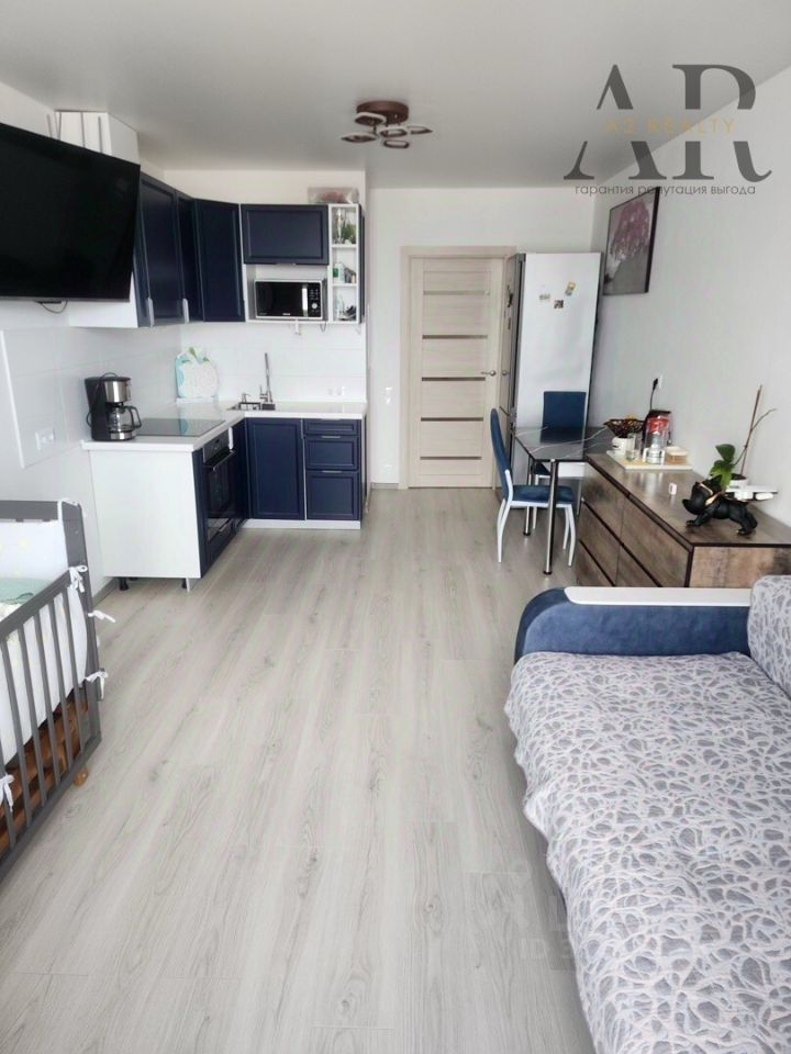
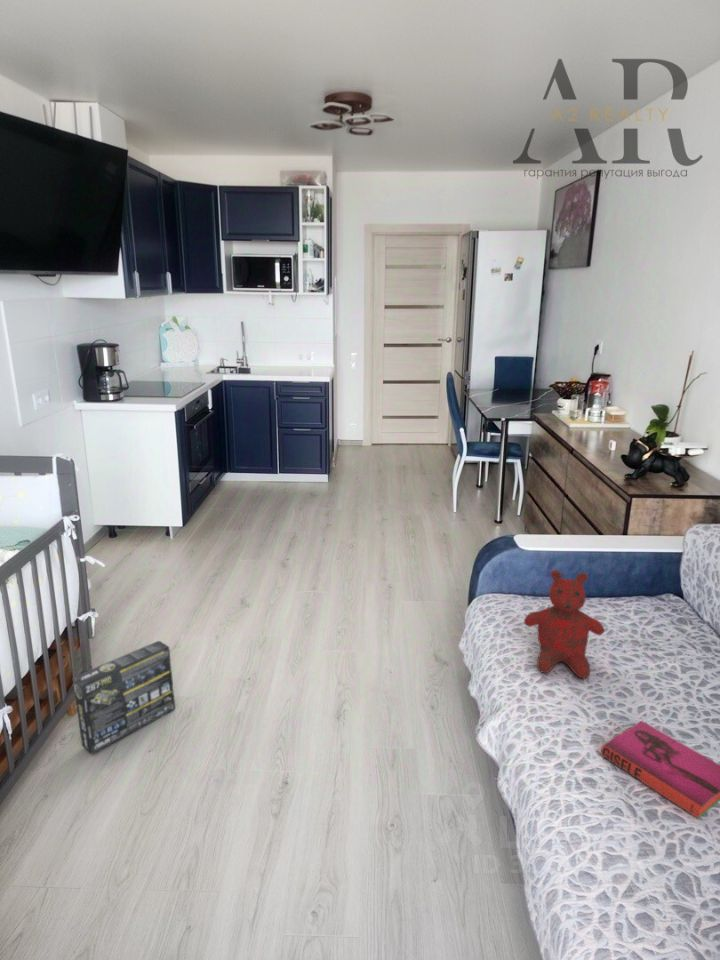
+ box [72,640,176,755]
+ teddy bear [523,569,605,680]
+ hardback book [600,720,720,820]
